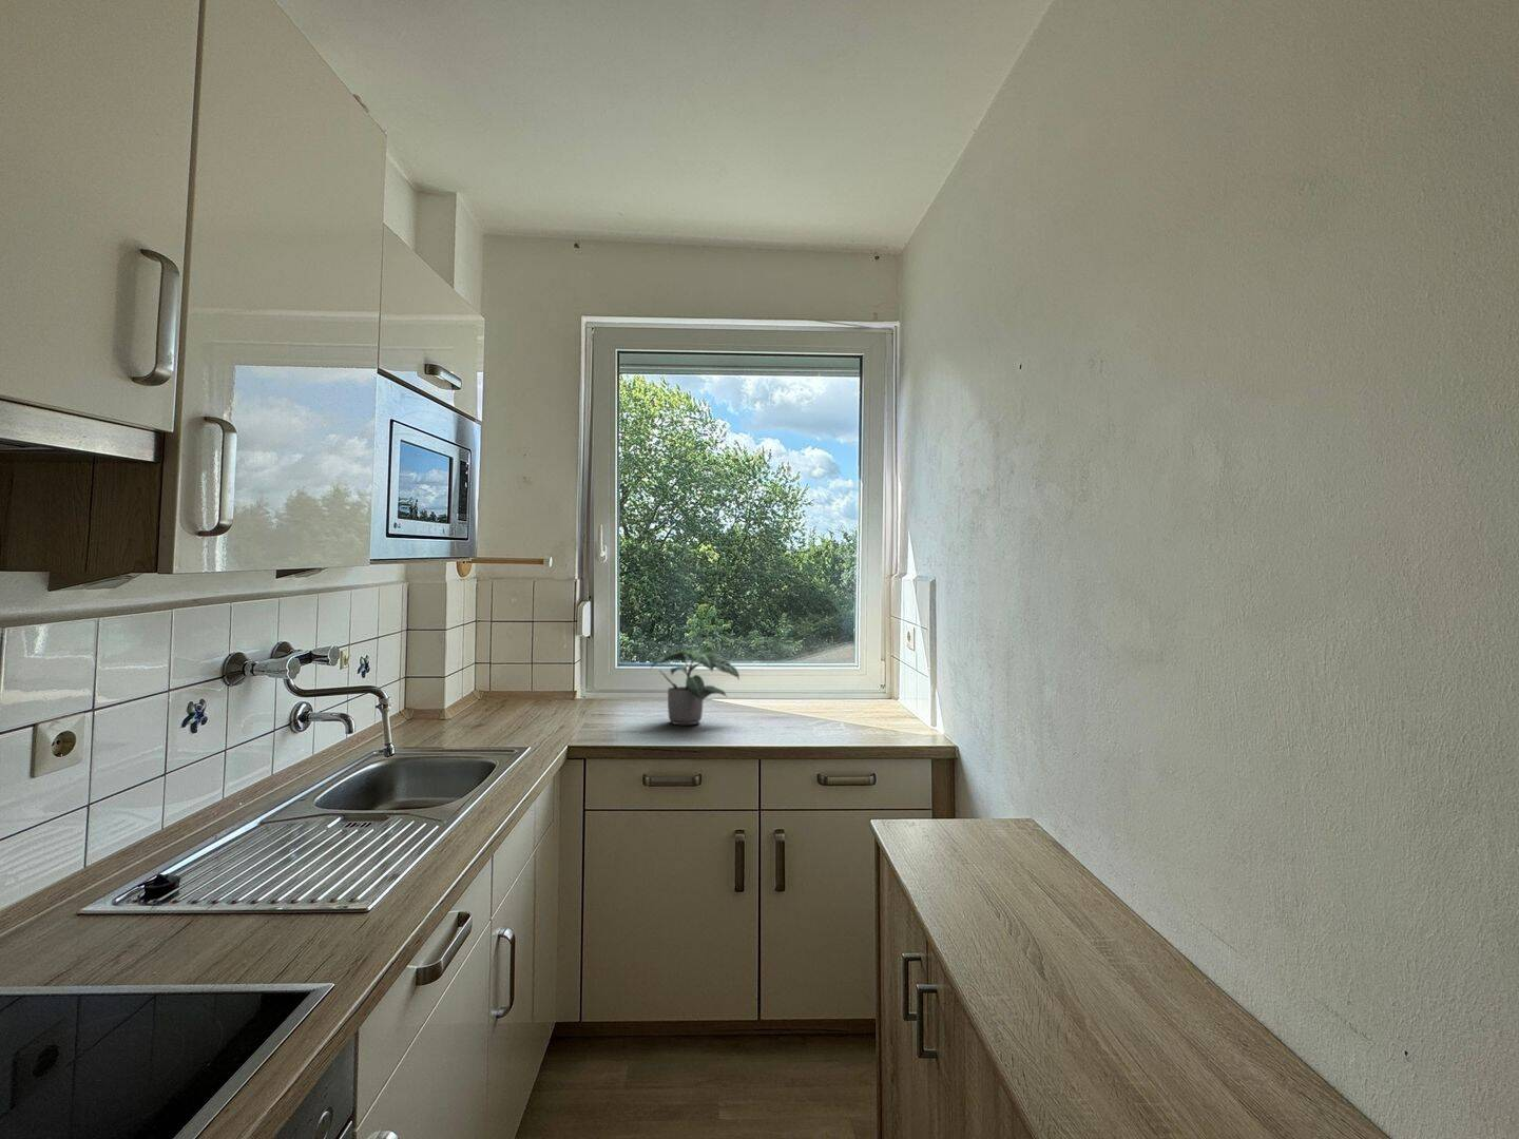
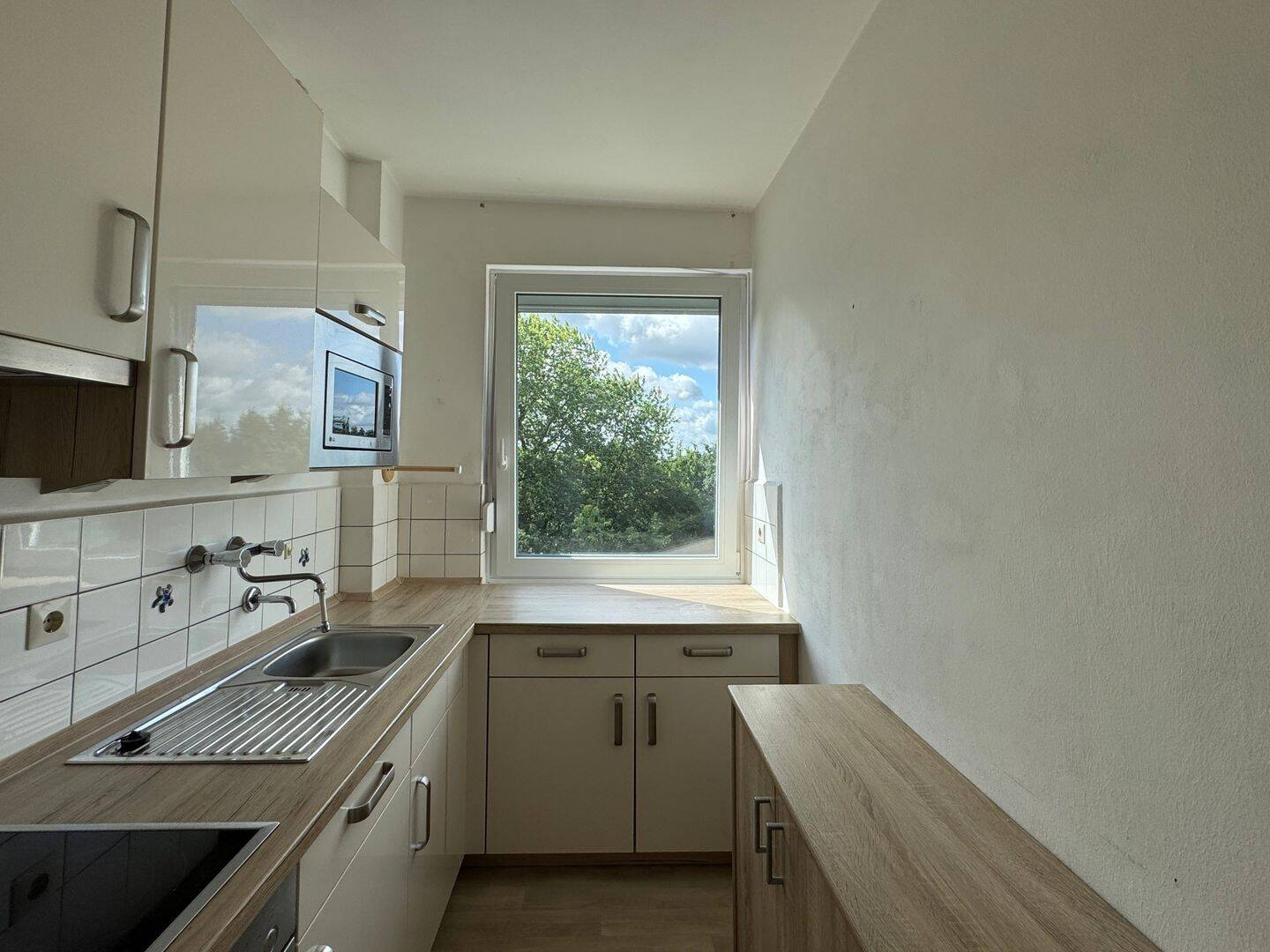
- potted plant [649,645,740,725]
